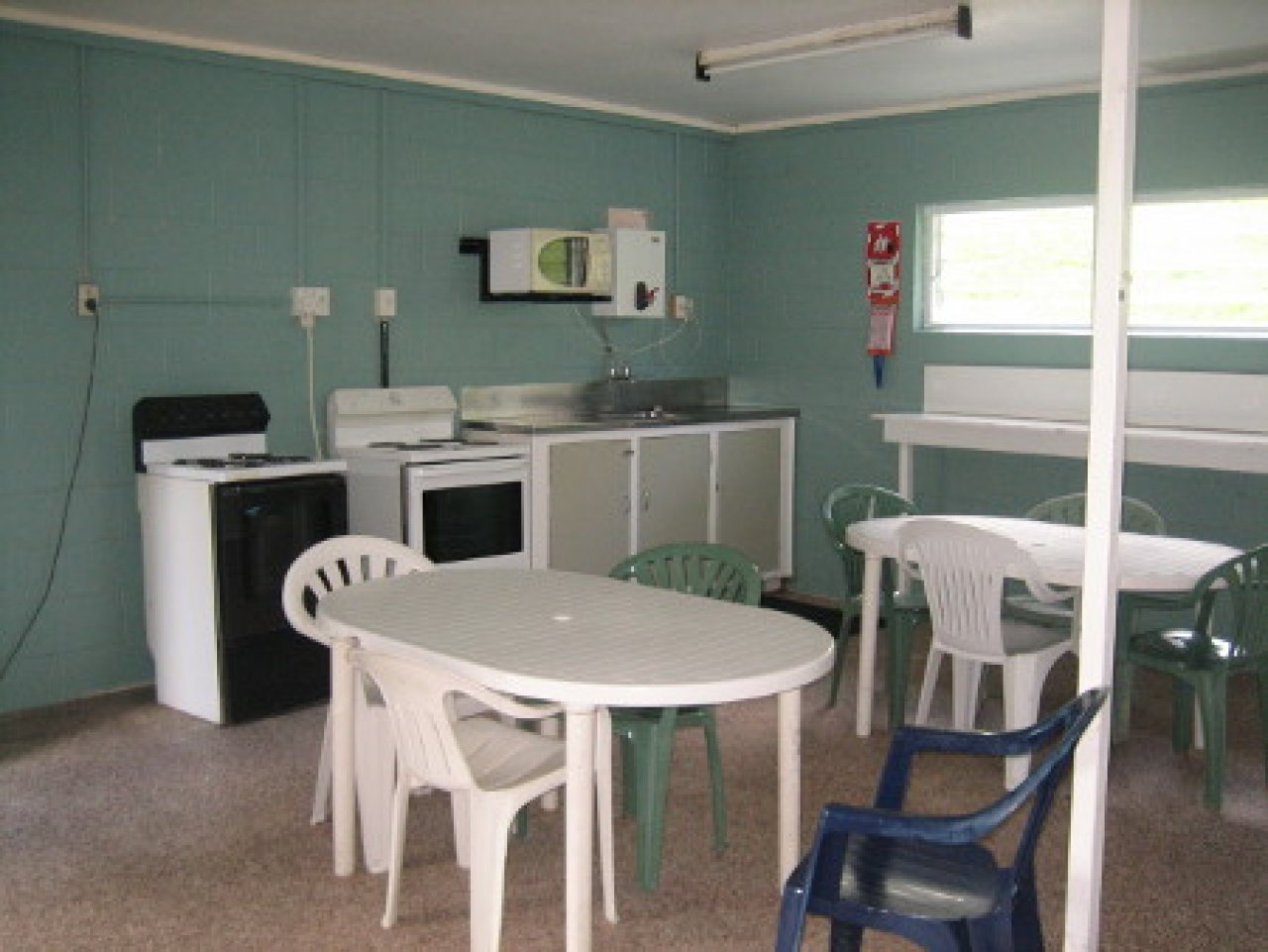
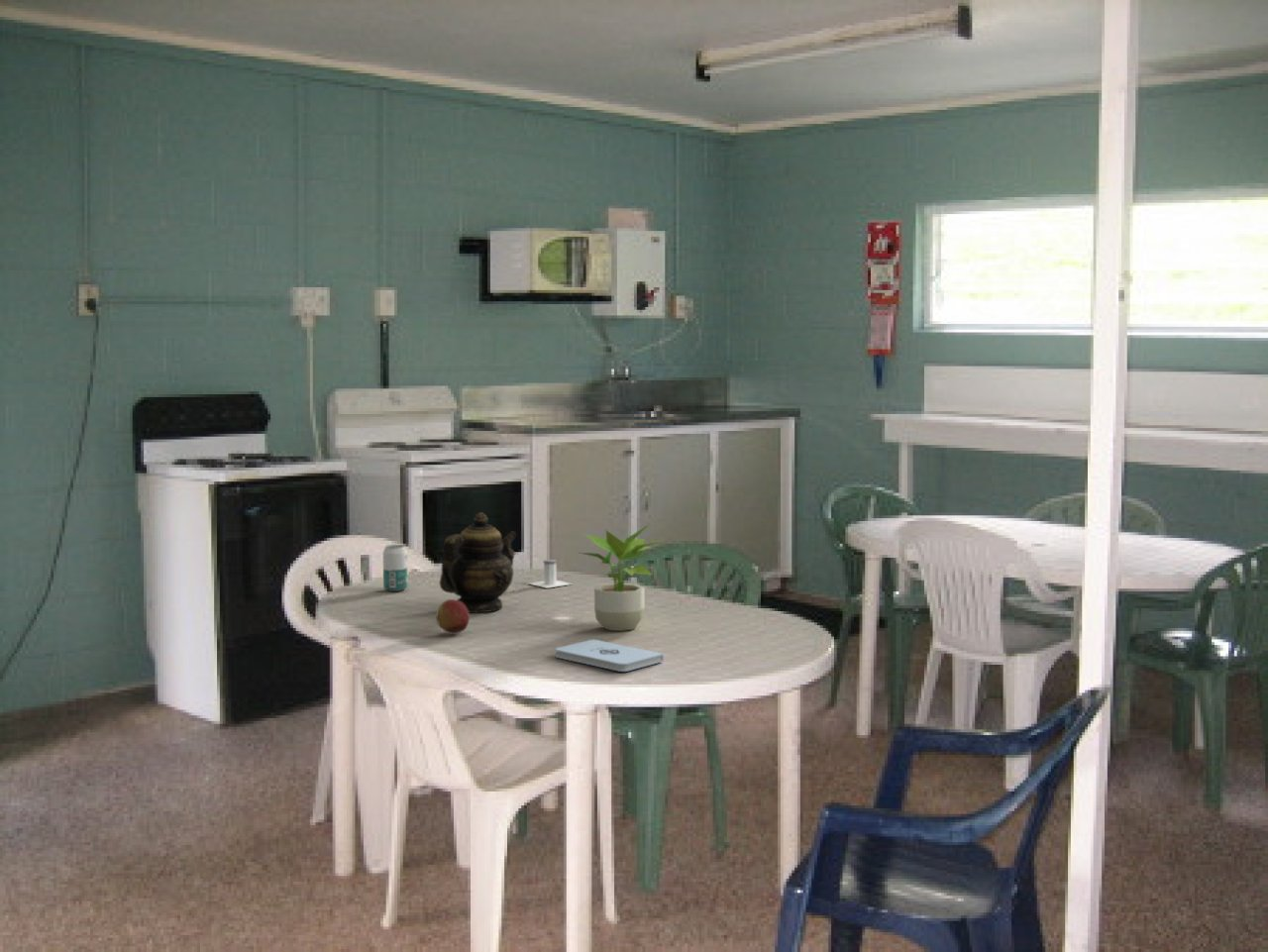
+ notepad [555,638,665,673]
+ salt shaker [529,559,574,589]
+ beverage can [382,544,409,592]
+ apple [436,598,471,634]
+ potted plant [580,522,665,632]
+ teapot [439,511,518,613]
